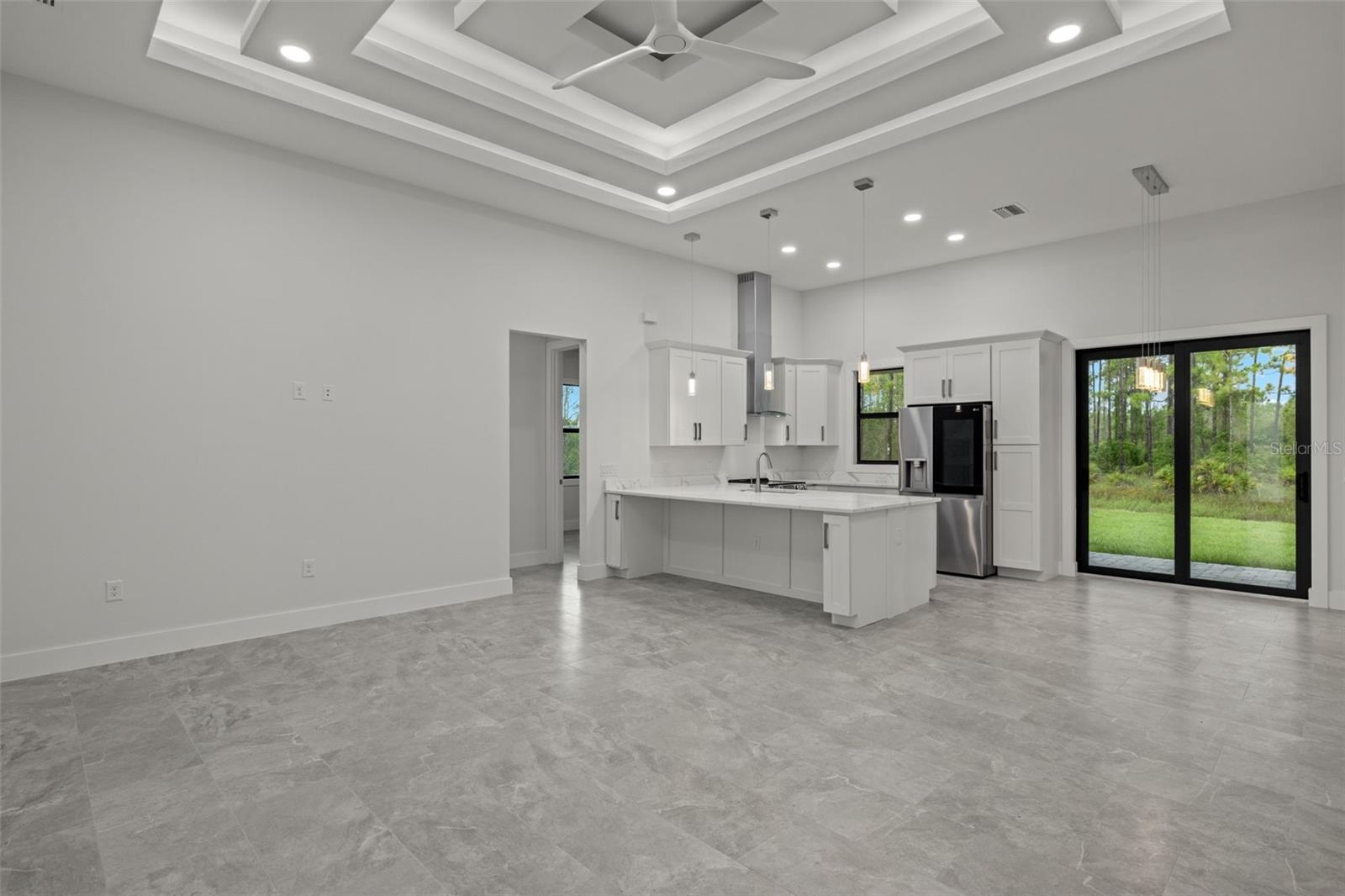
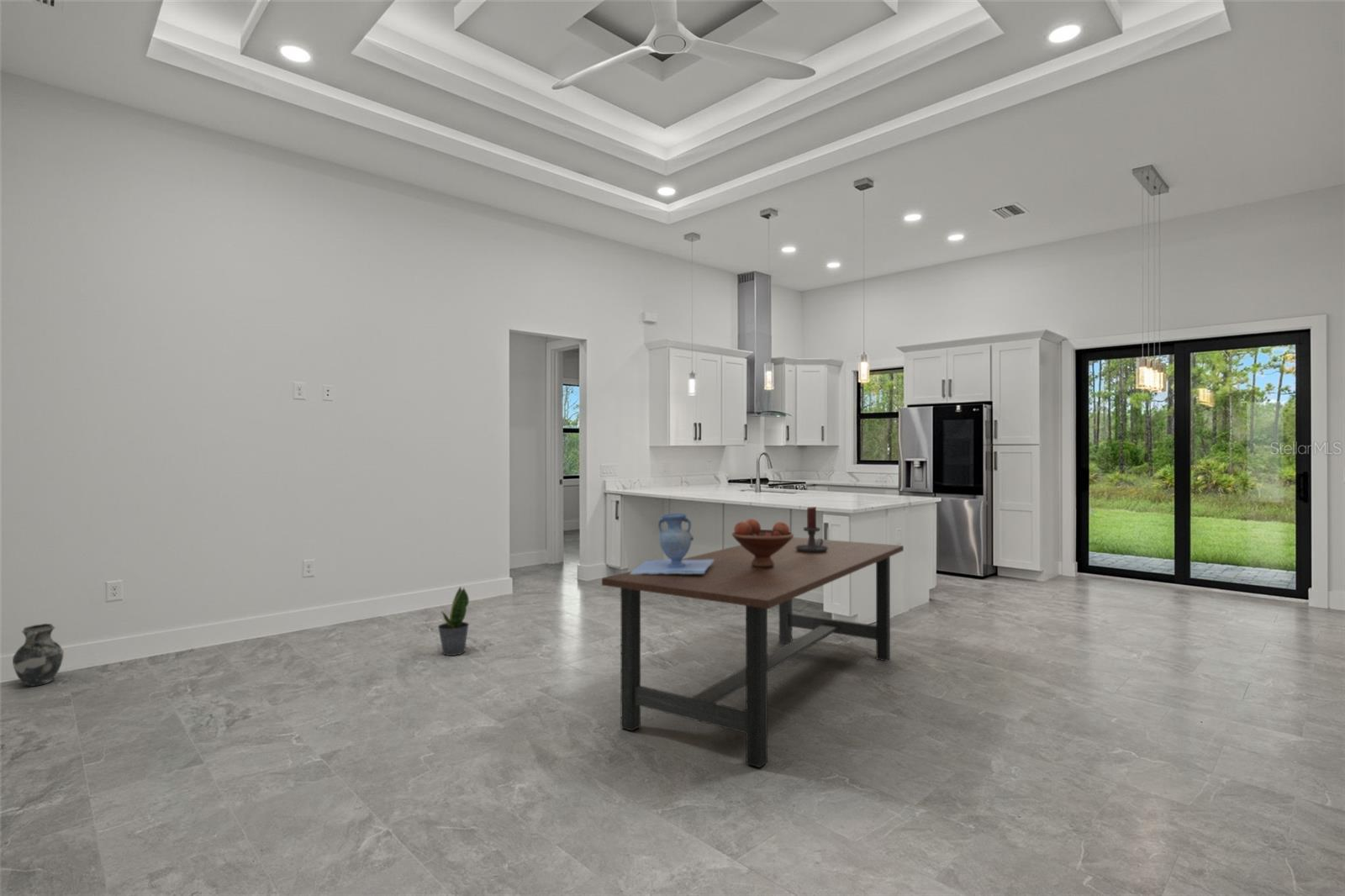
+ ceramic jug [12,623,65,688]
+ fruit bowl [731,518,794,567]
+ potted plant [437,586,470,656]
+ dining table [601,536,905,768]
+ candle holder [795,506,828,552]
+ vase [630,513,714,574]
